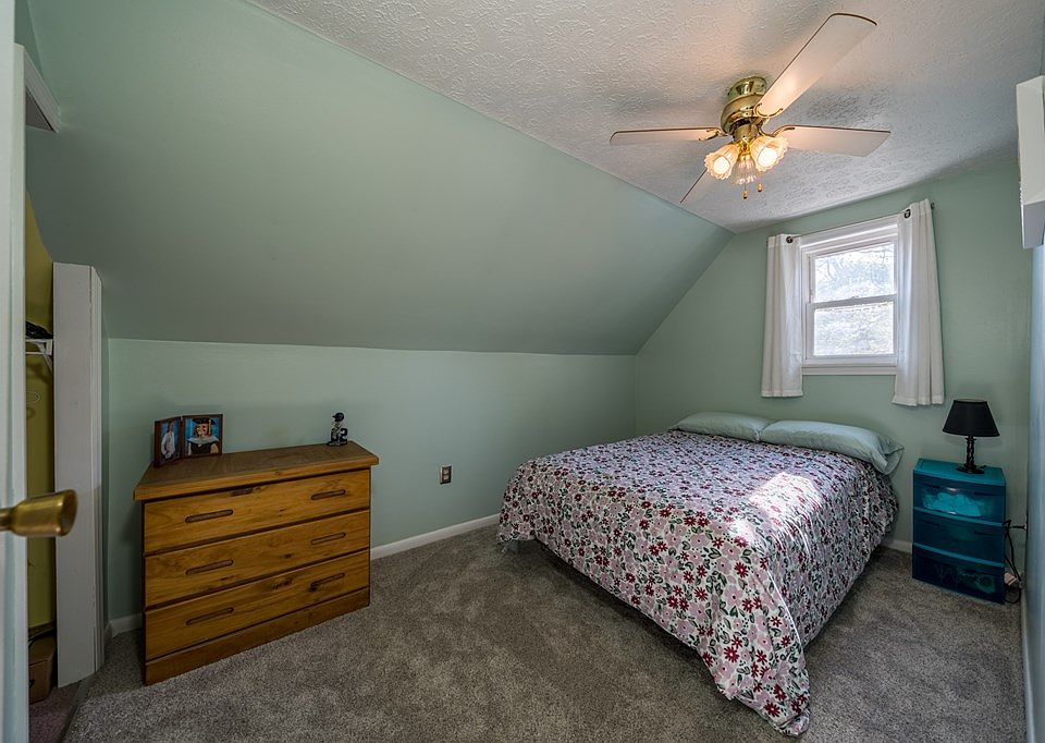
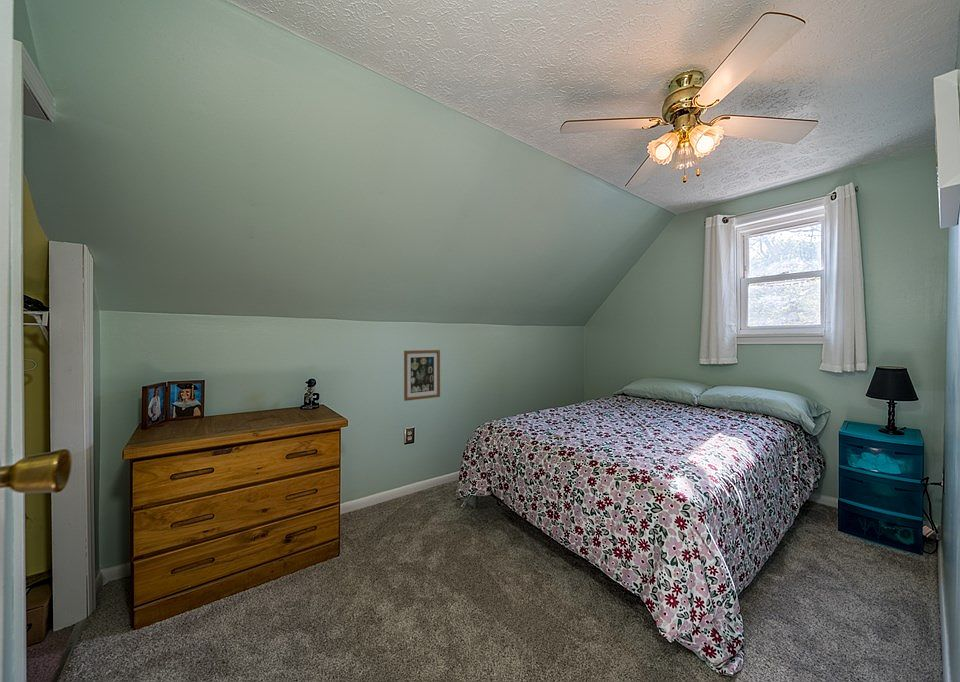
+ wall art [403,349,441,402]
